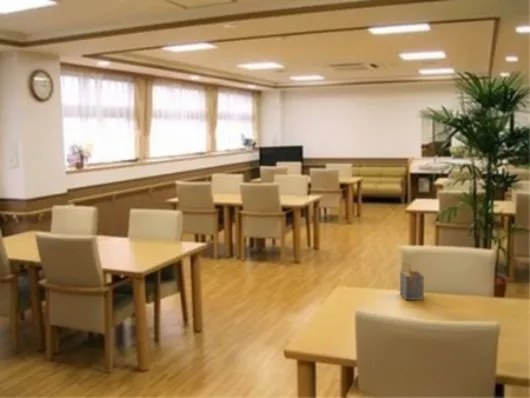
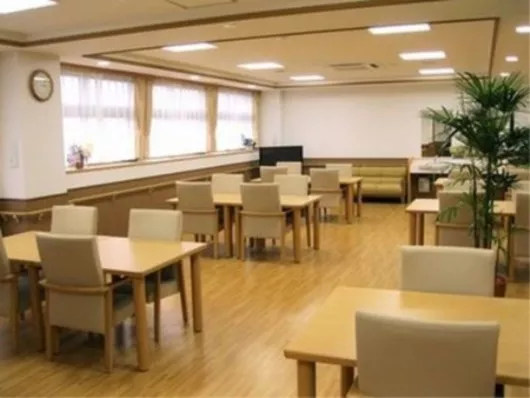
- napkin holder [399,262,425,301]
